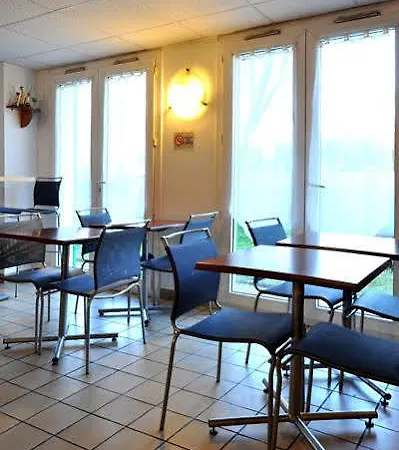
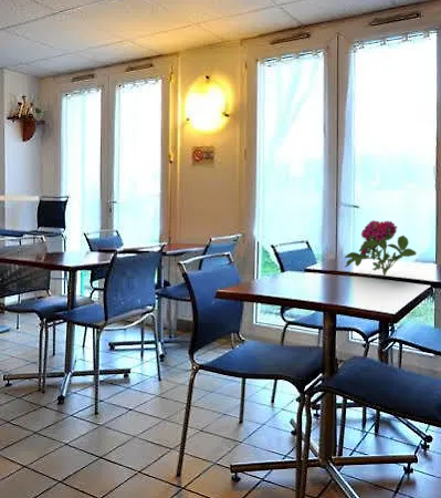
+ flower [344,220,418,277]
